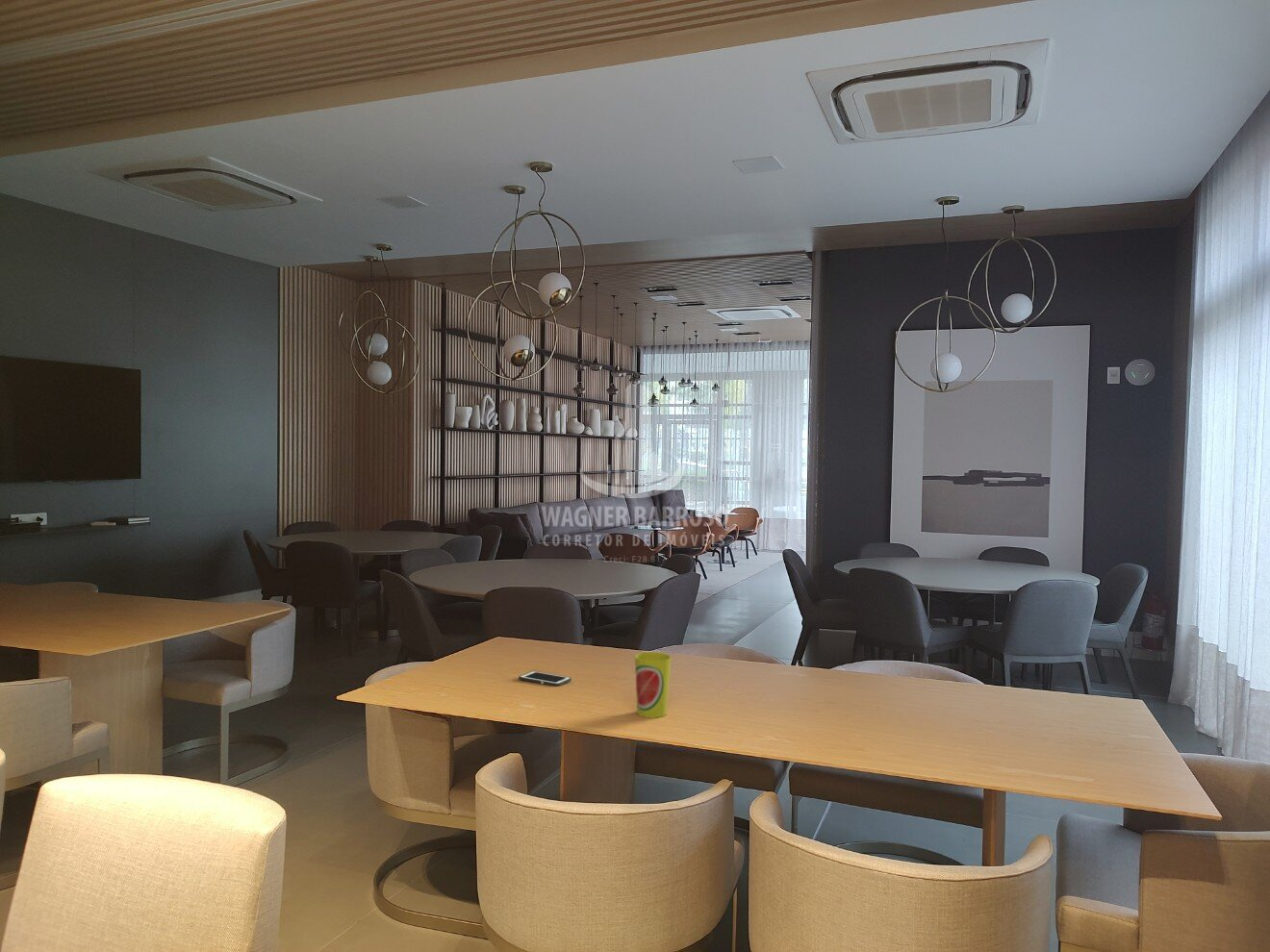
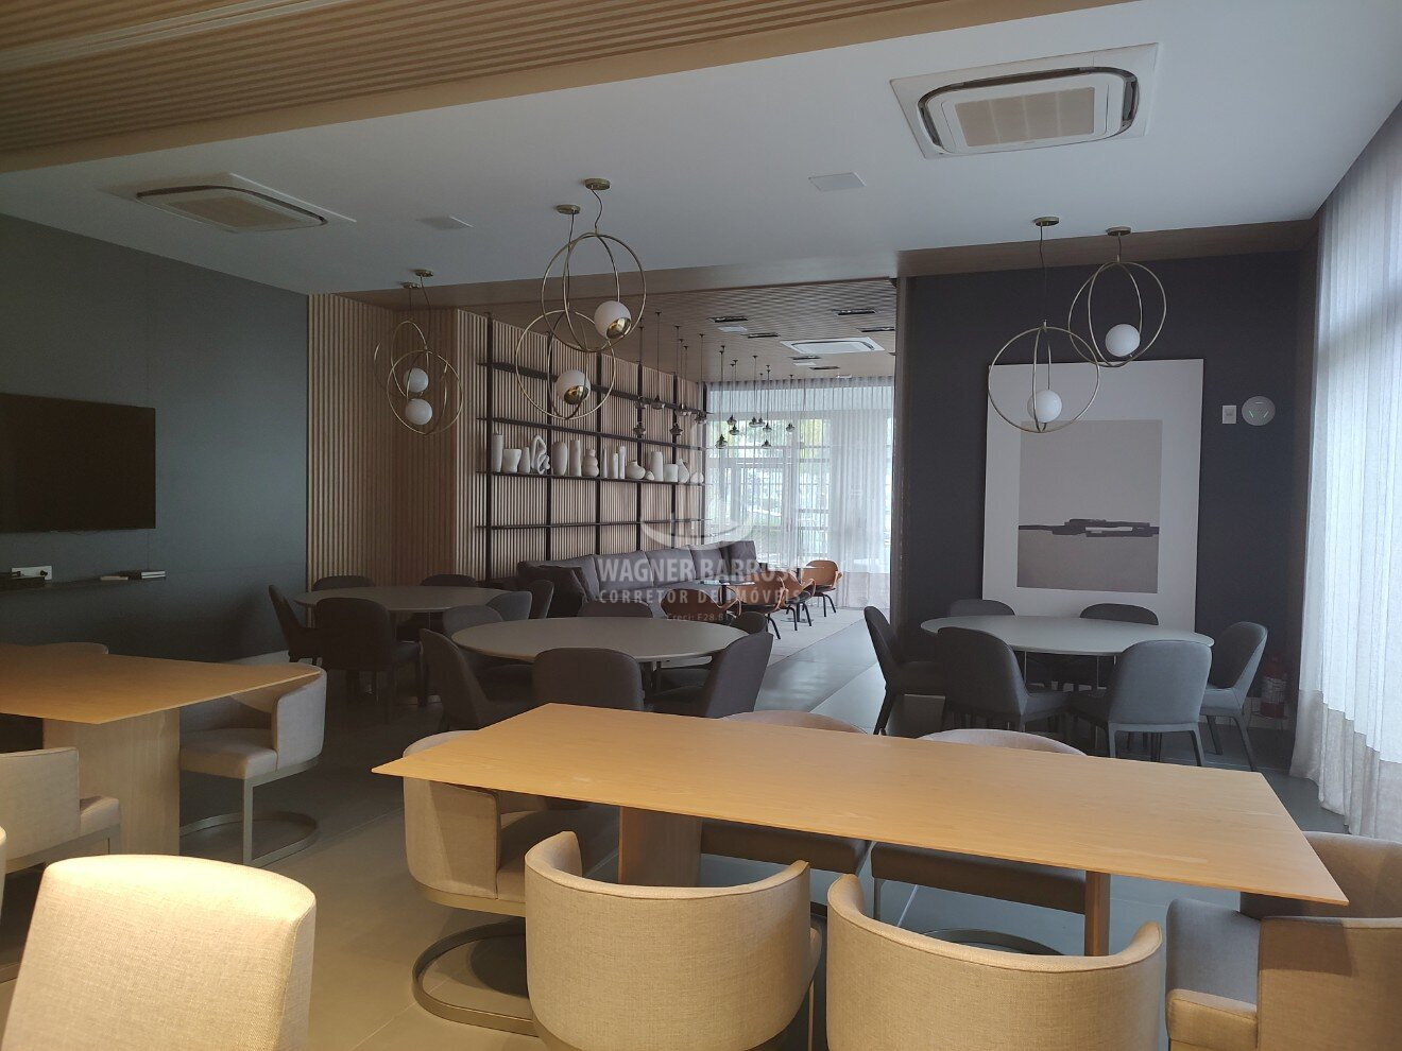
- cup [634,651,673,718]
- cell phone [518,670,572,688]
